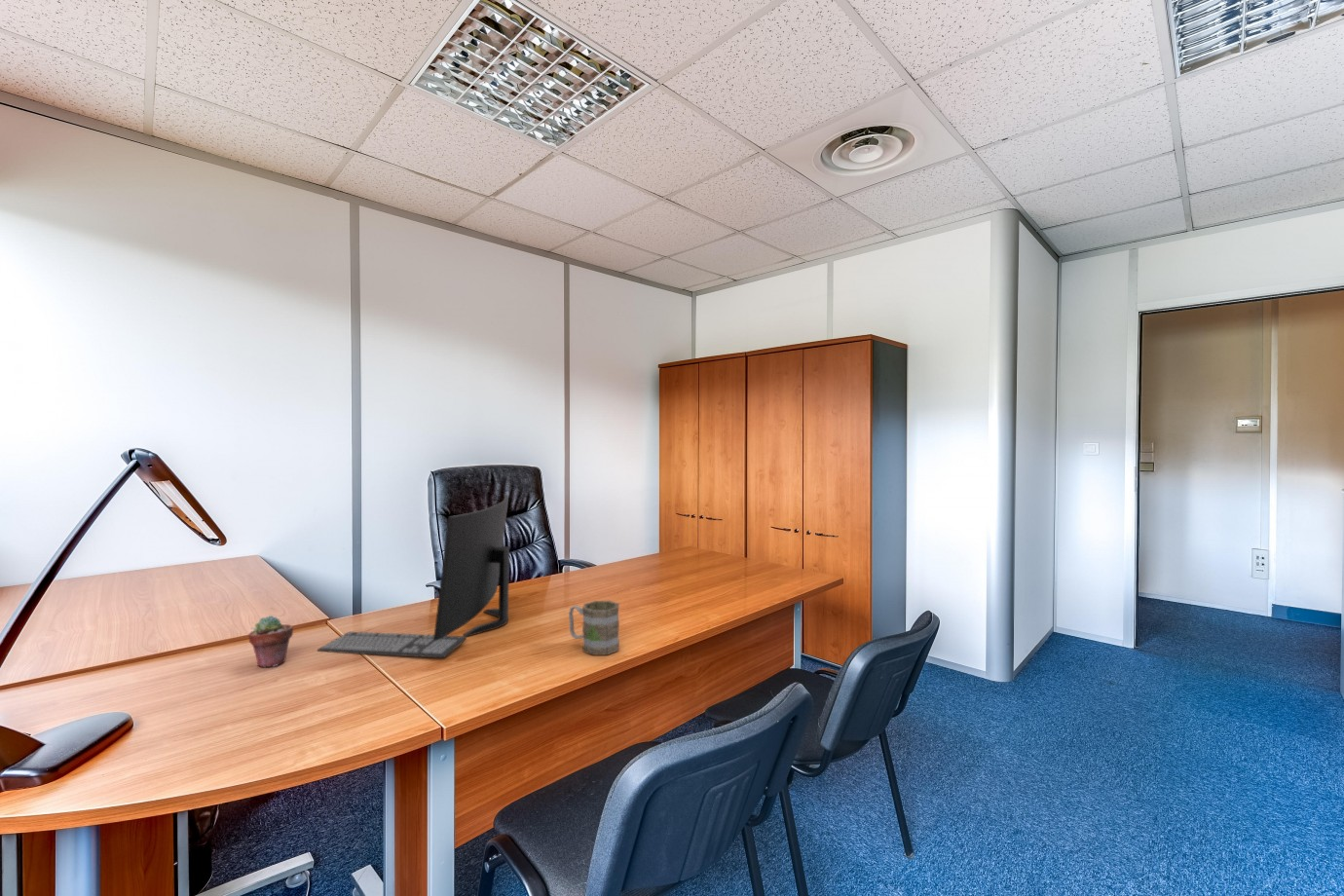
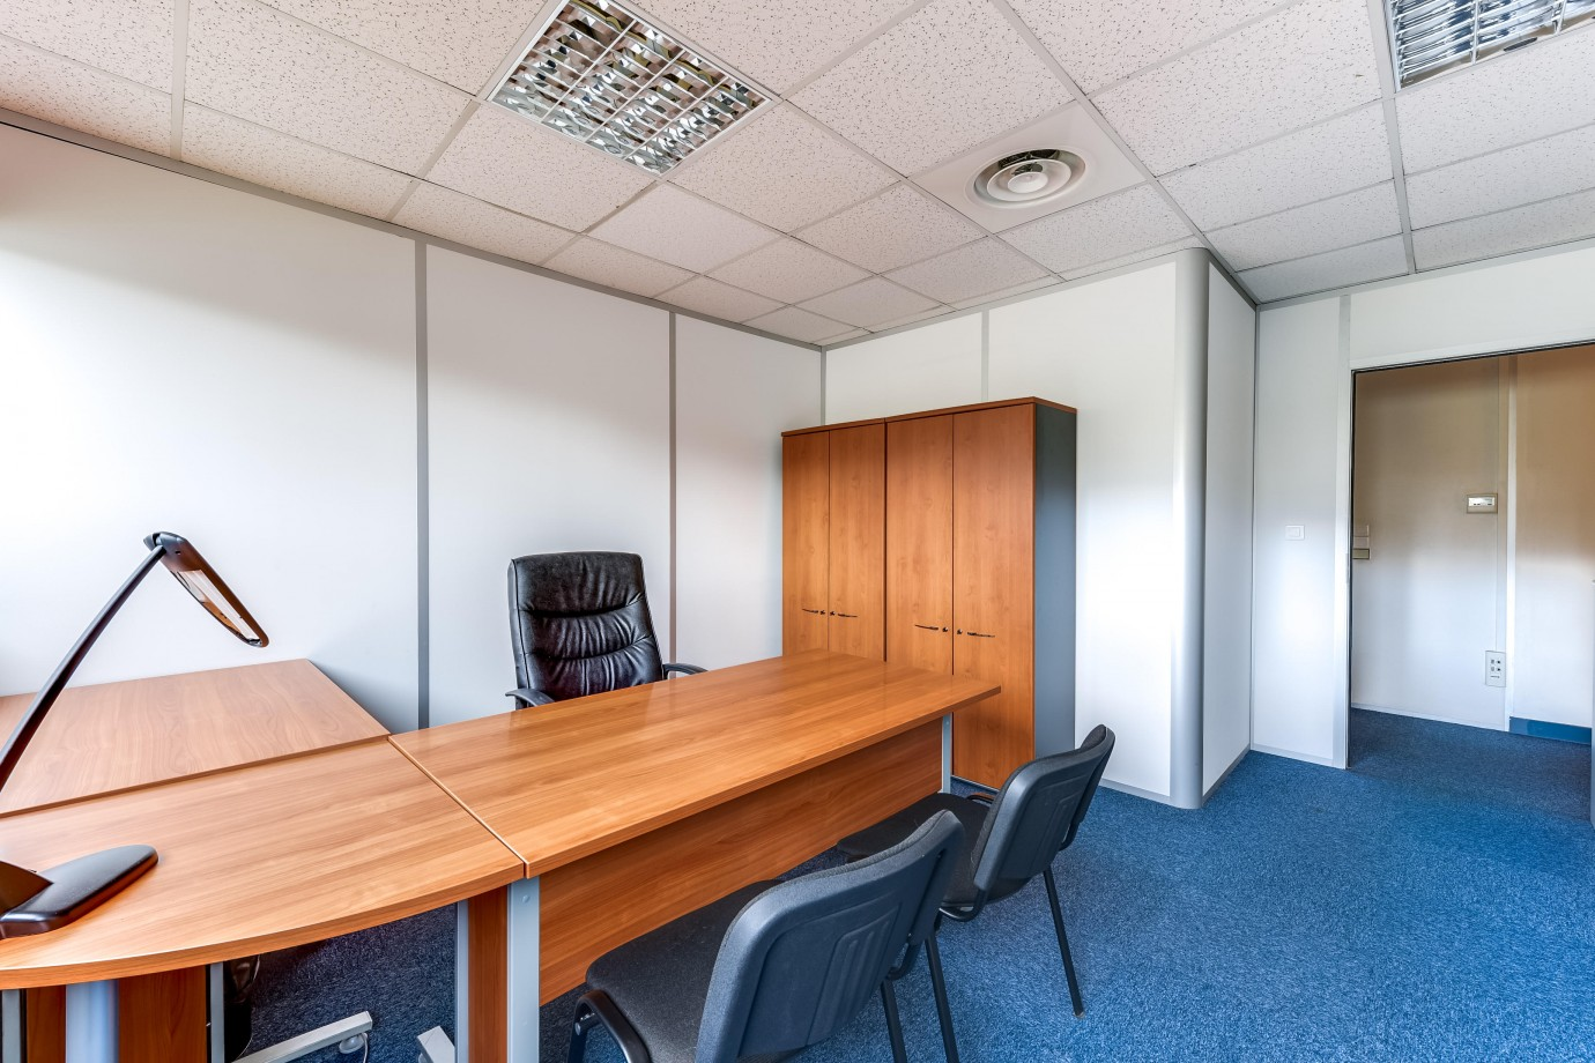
- keyboard [317,630,467,658]
- mug [568,600,620,656]
- potted succulent [247,615,294,668]
- monitor [433,493,510,640]
